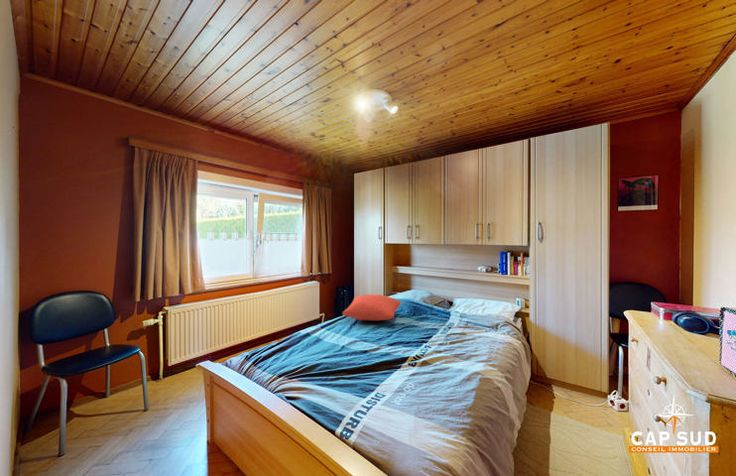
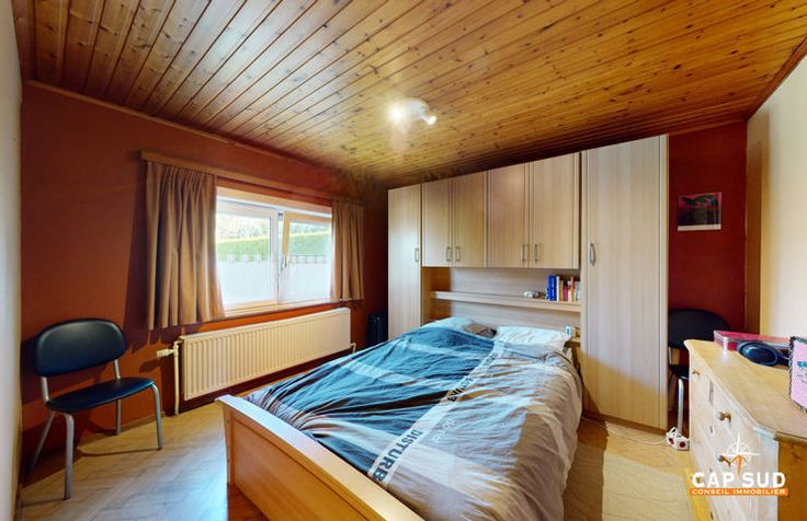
- cushion [342,294,402,322]
